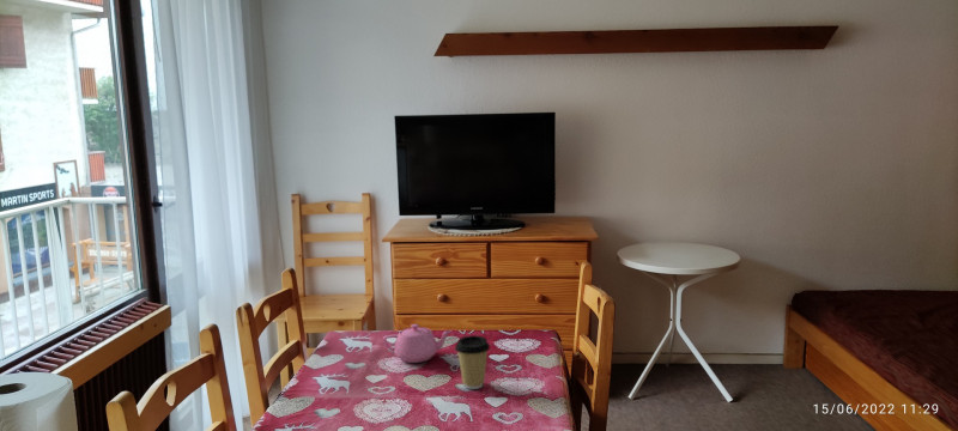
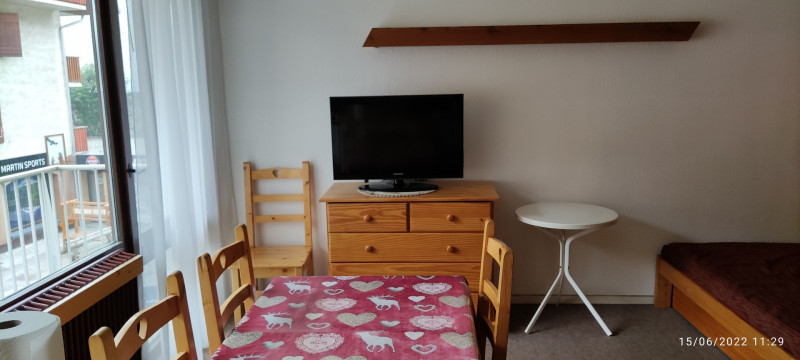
- teapot [382,323,454,364]
- coffee cup [454,334,491,390]
